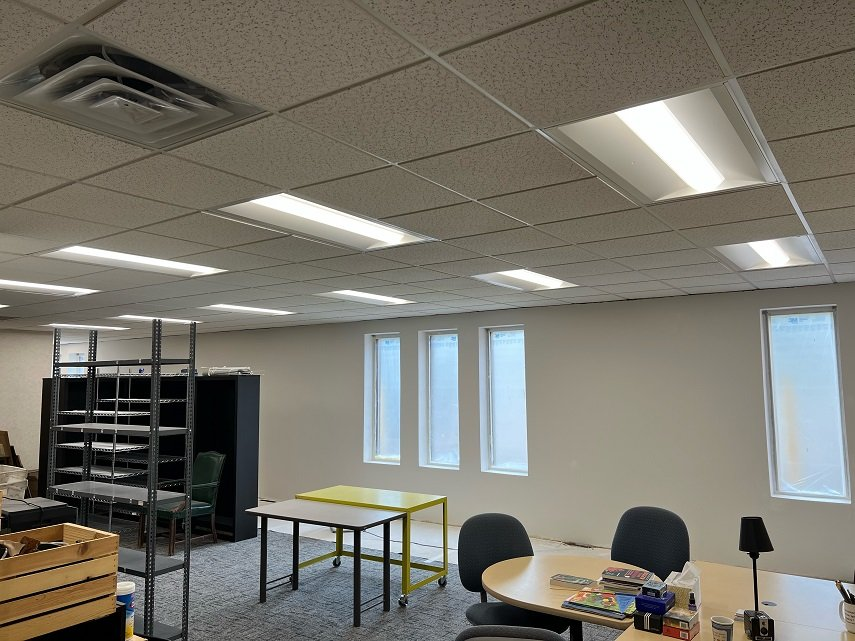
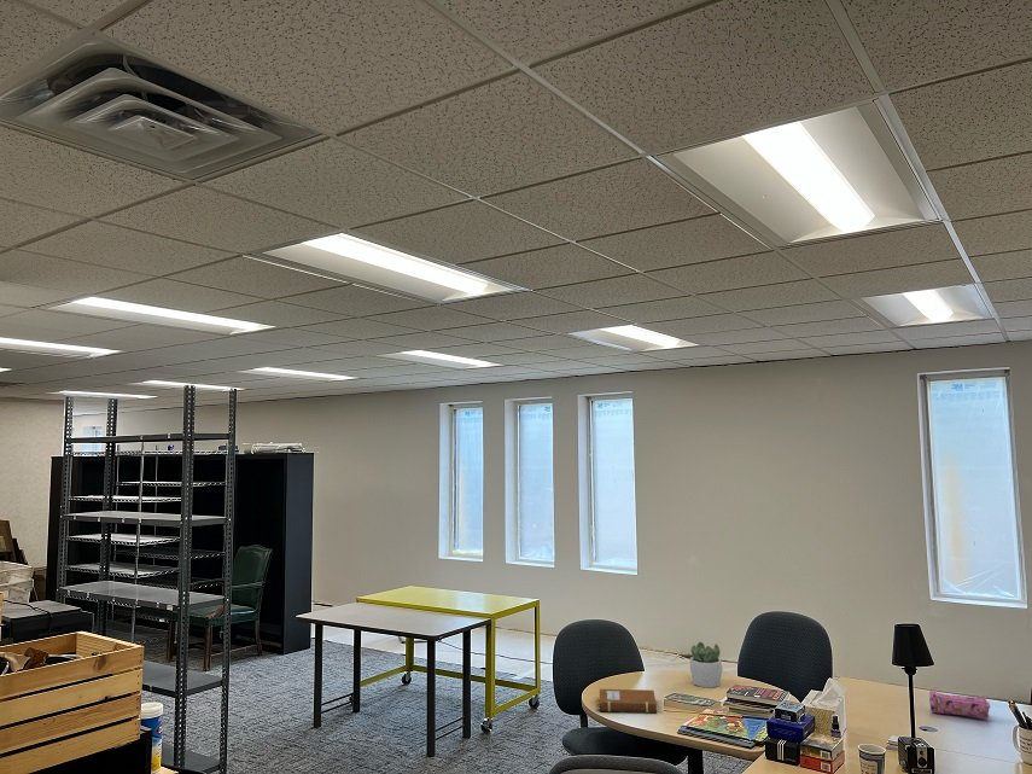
+ succulent plant [689,641,724,688]
+ pencil case [928,689,991,720]
+ notebook [595,688,658,714]
